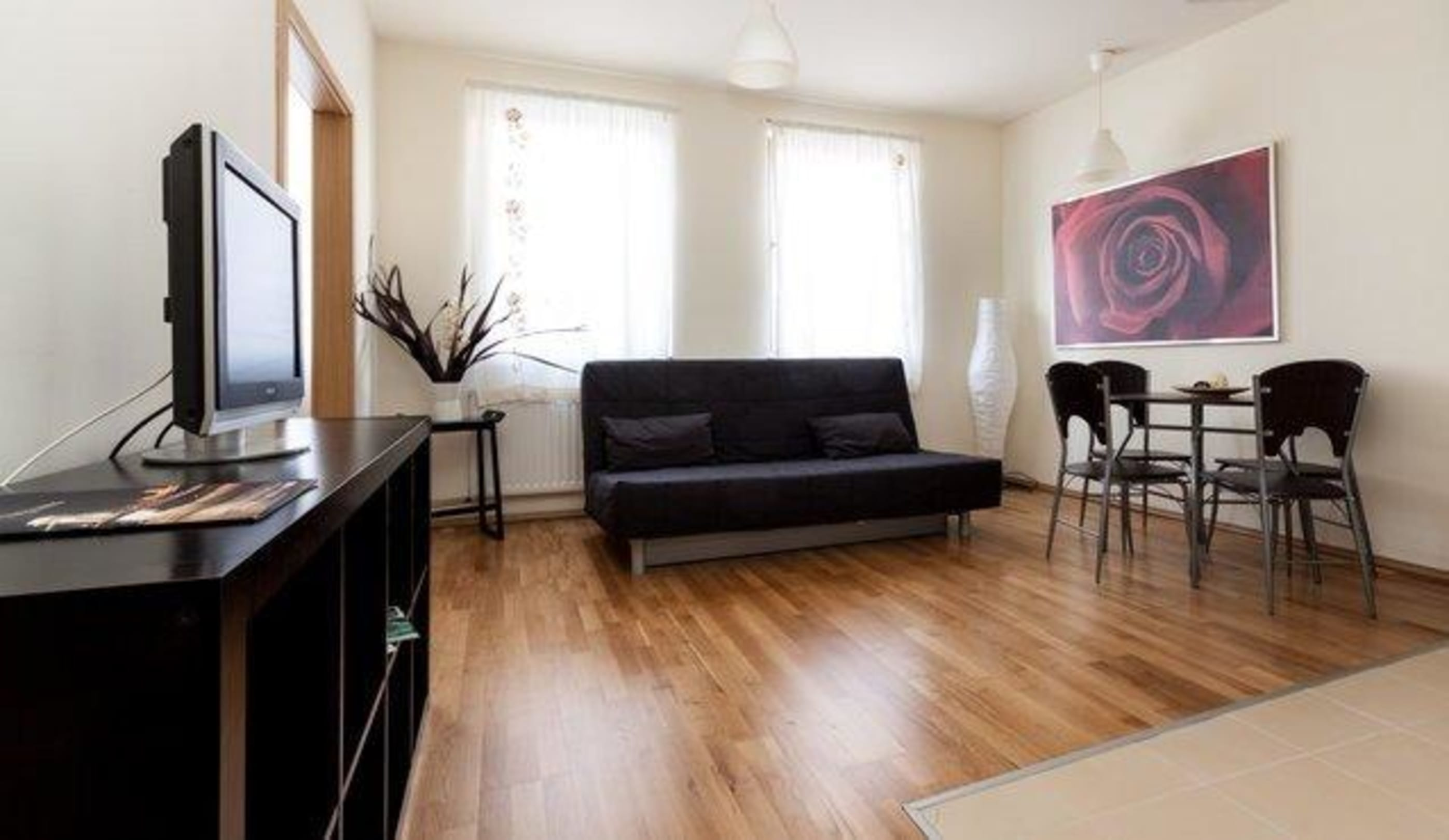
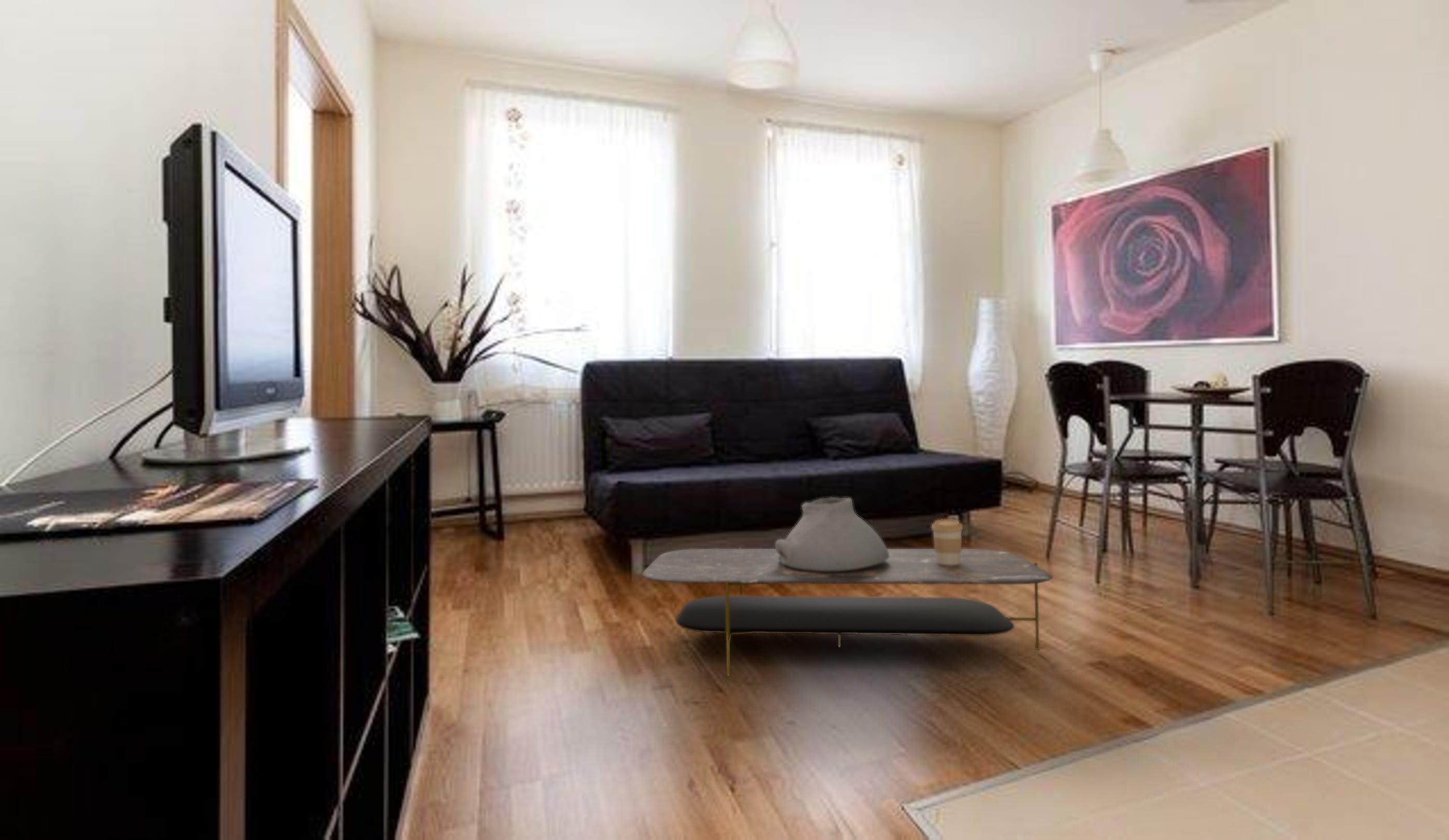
+ vase [775,497,889,571]
+ coffee table [641,547,1054,677]
+ coffee cup [931,519,964,565]
